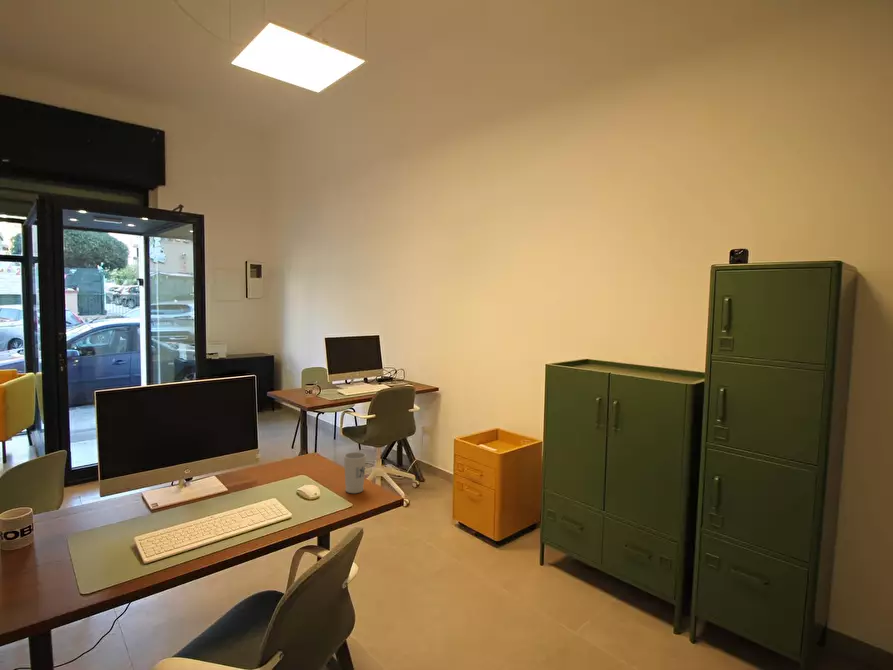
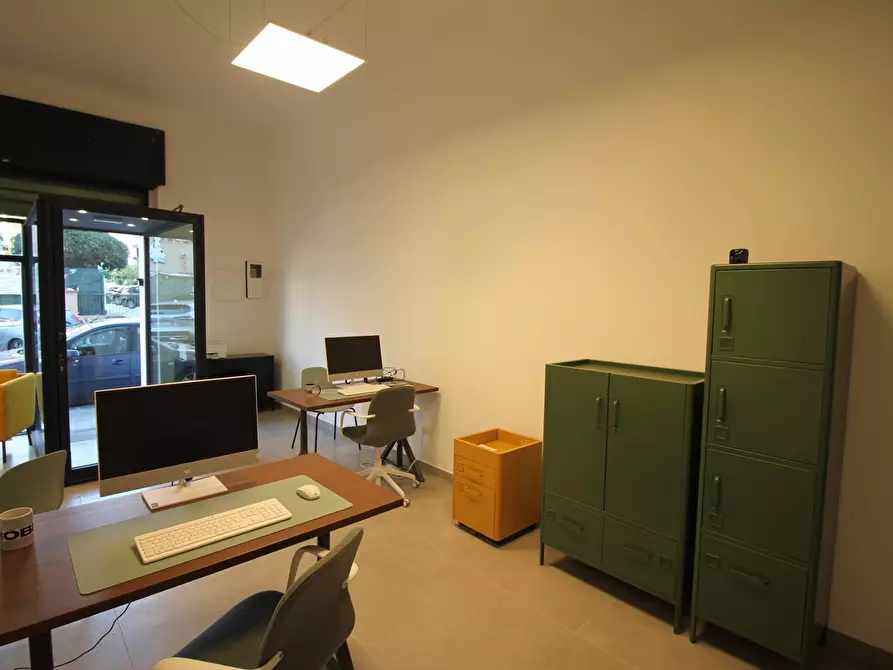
- cup [343,451,367,494]
